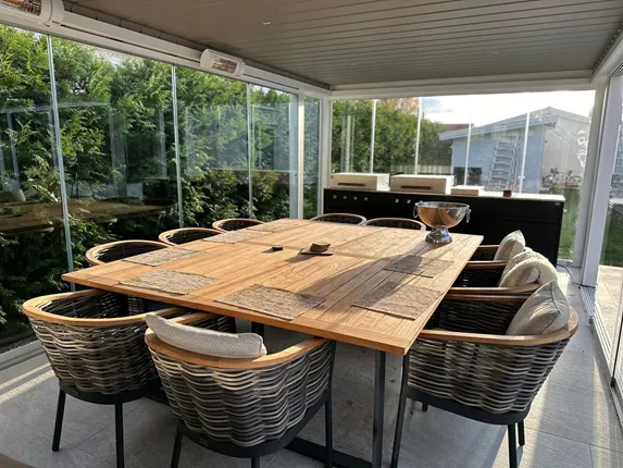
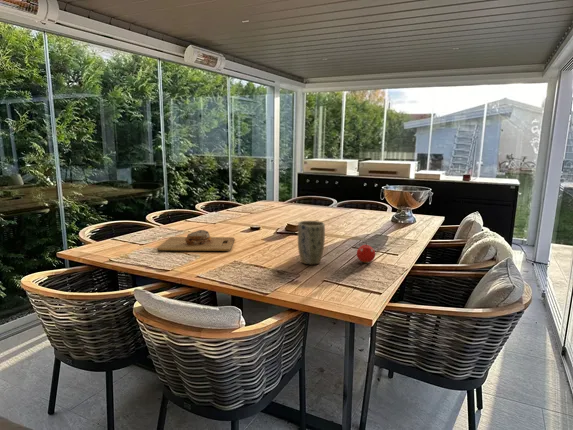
+ cutting board [156,229,236,252]
+ plant pot [297,220,326,265]
+ fruit [356,242,376,264]
